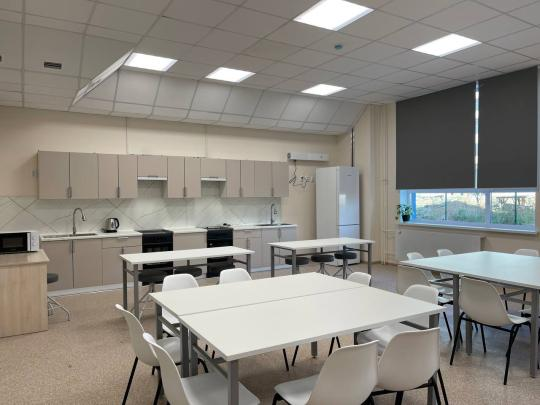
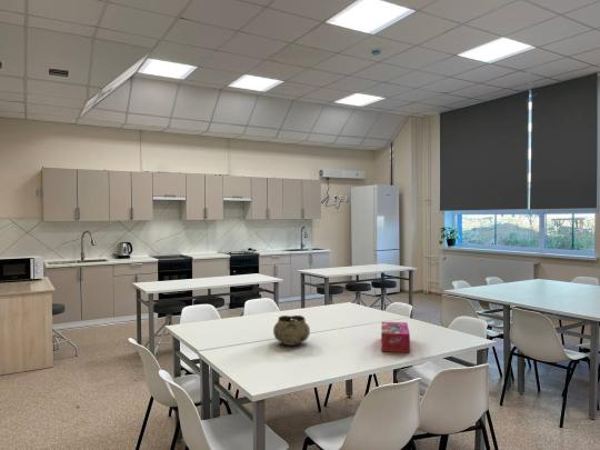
+ decorative bowl [272,314,311,347]
+ tissue box [380,321,411,353]
